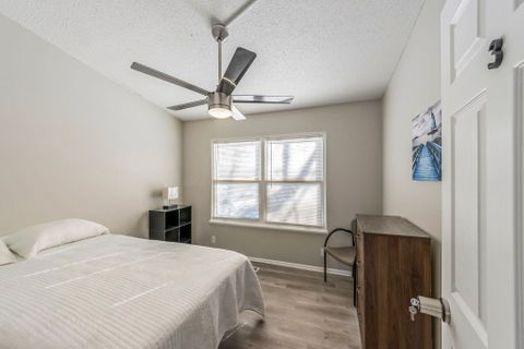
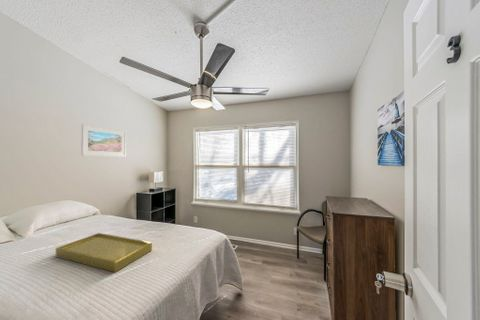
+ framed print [81,124,127,158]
+ tray [55,232,153,273]
